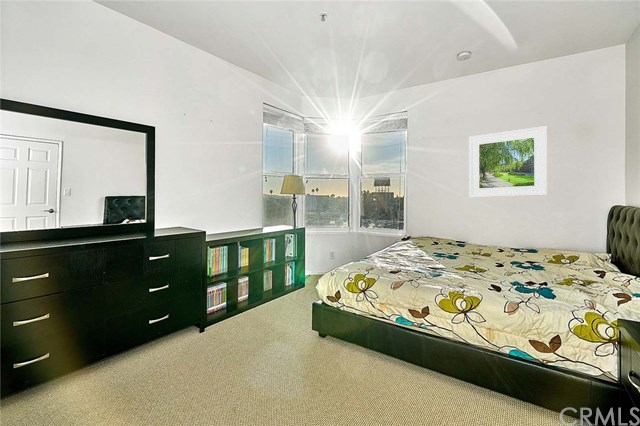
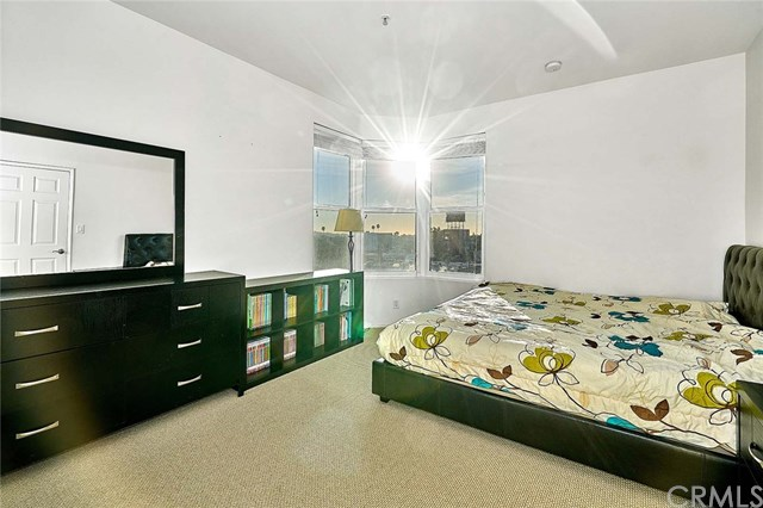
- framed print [468,125,548,199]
